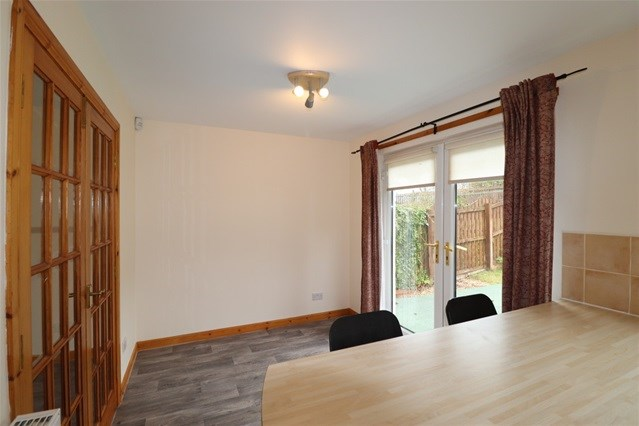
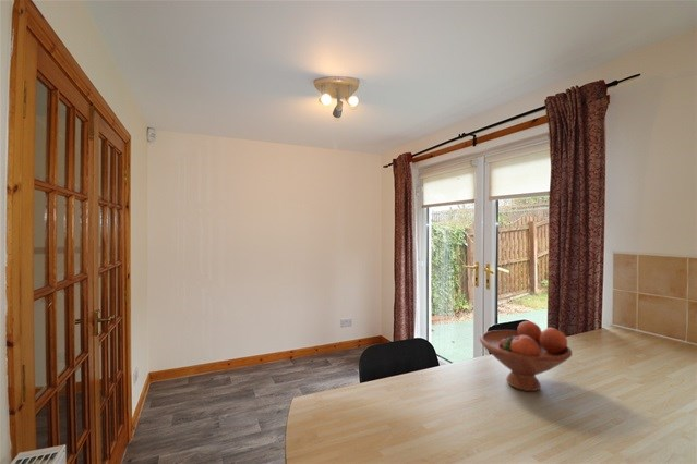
+ fruit bowl [479,320,573,392]
